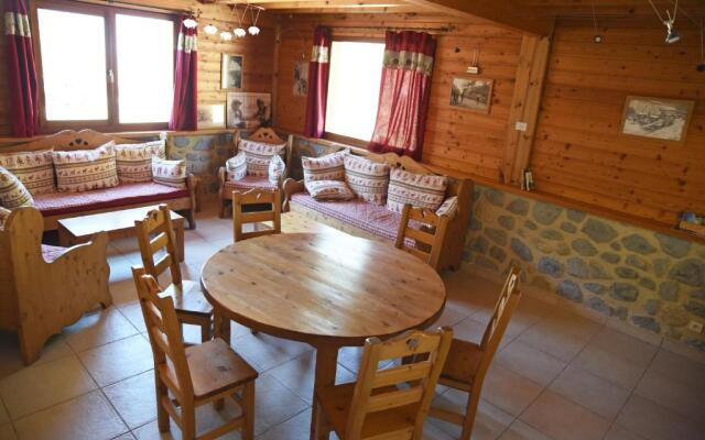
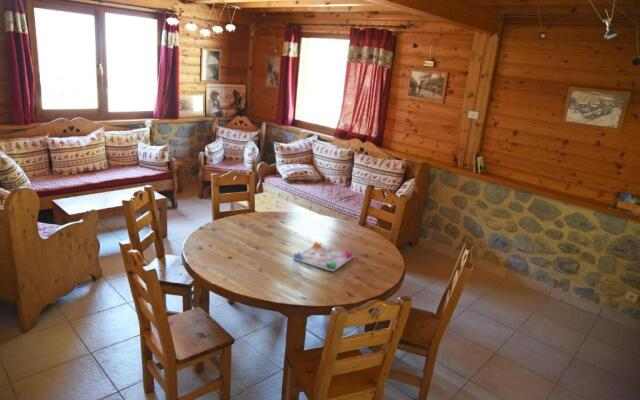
+ board game [292,241,354,272]
